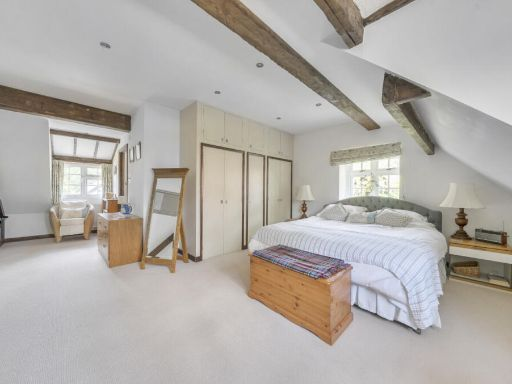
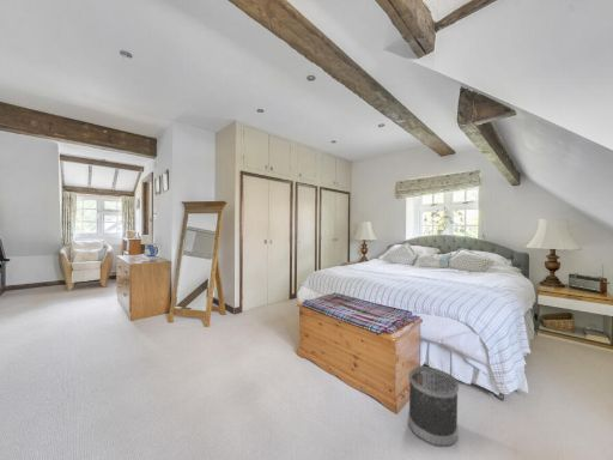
+ wastebasket [407,365,460,448]
